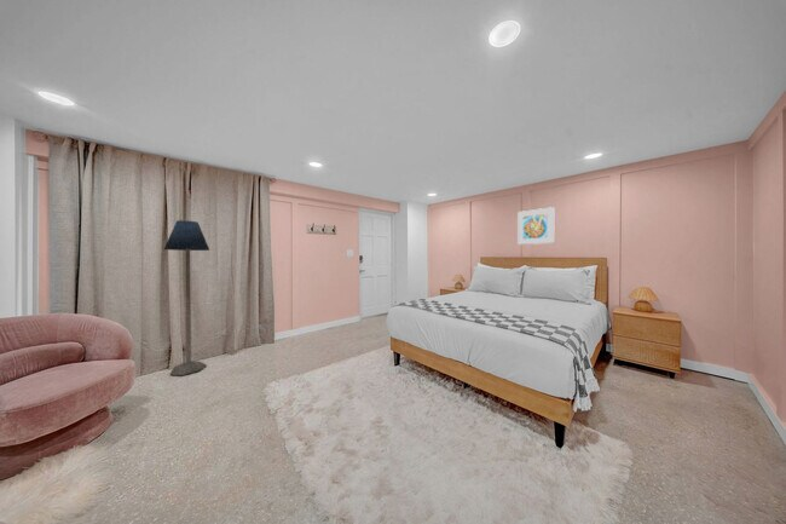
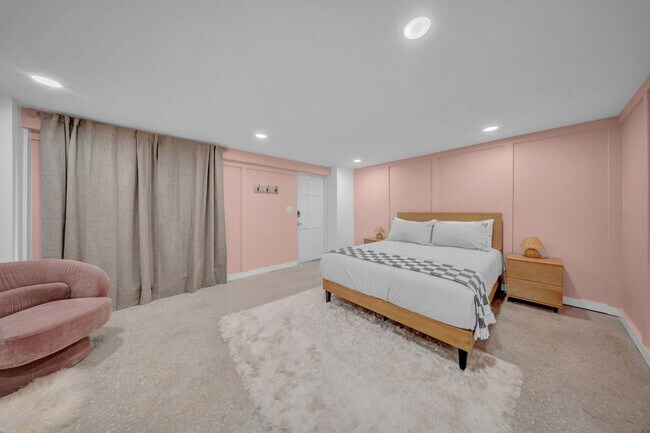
- floor lamp [163,219,210,376]
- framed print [516,206,555,246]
